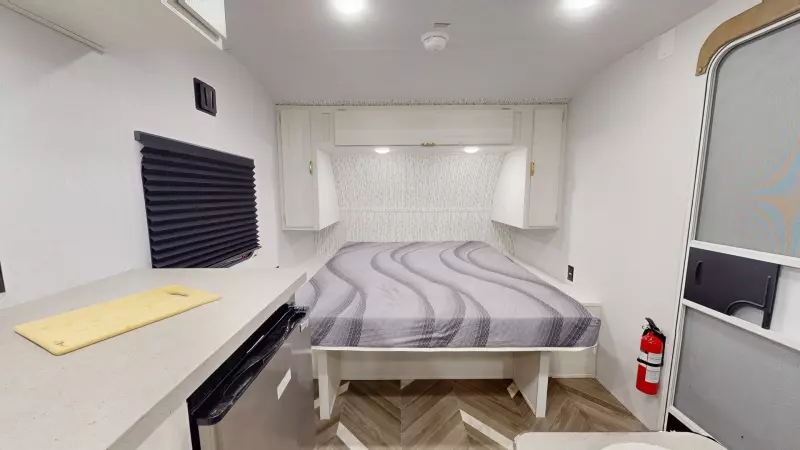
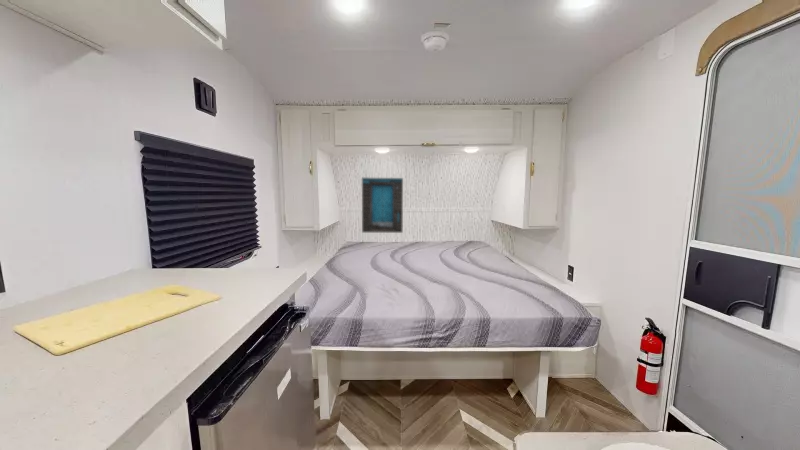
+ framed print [361,176,404,234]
